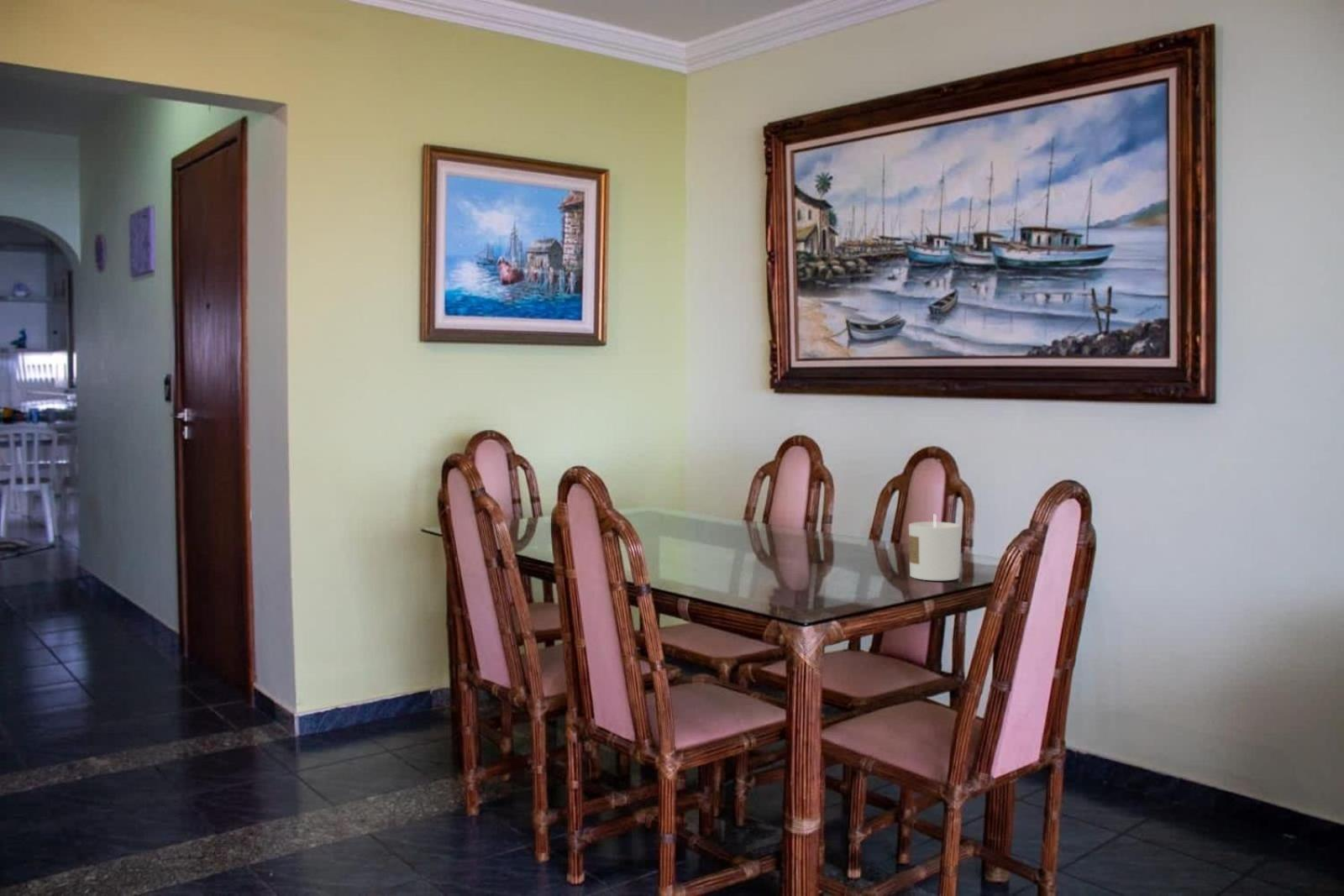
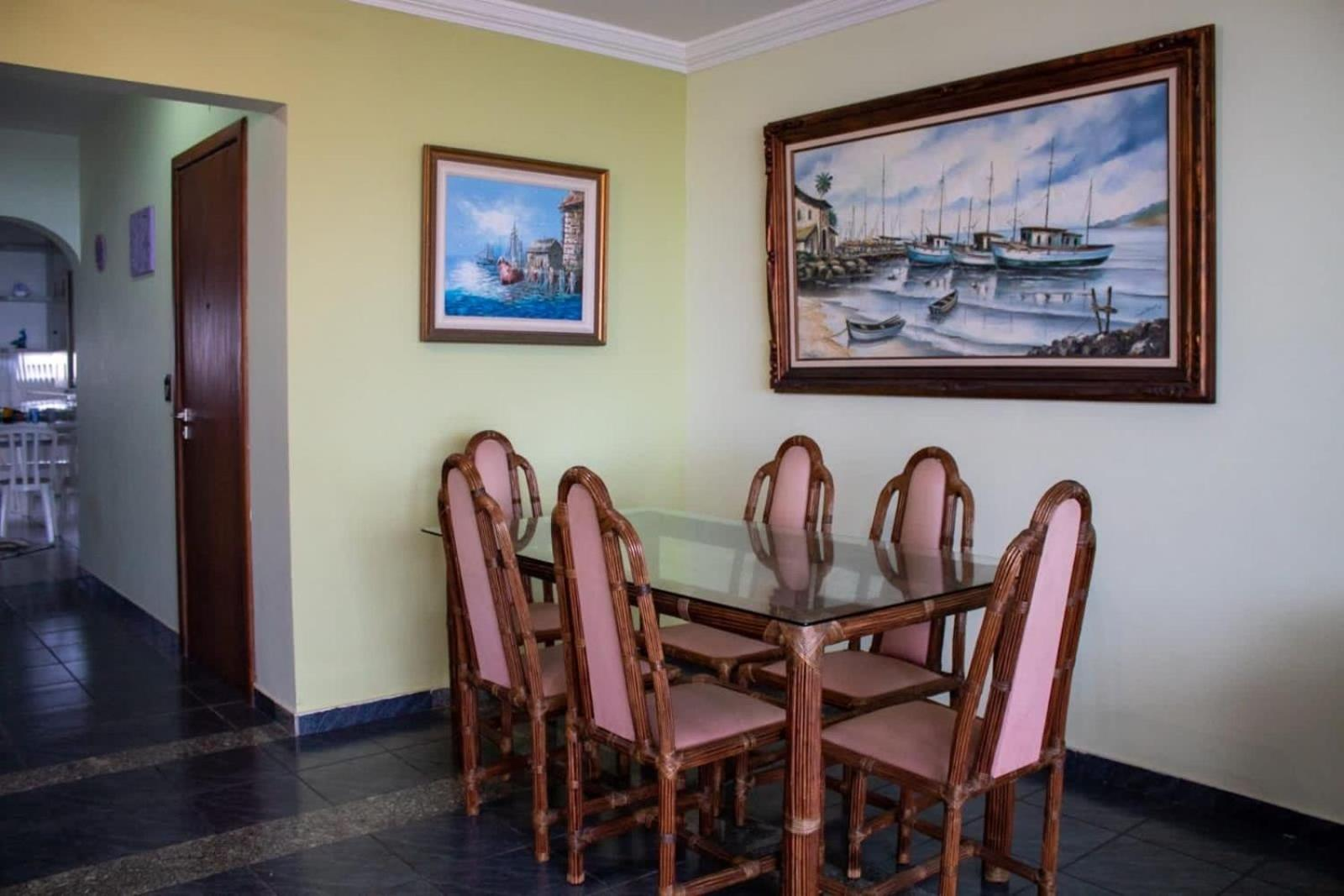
- candle [908,514,962,581]
